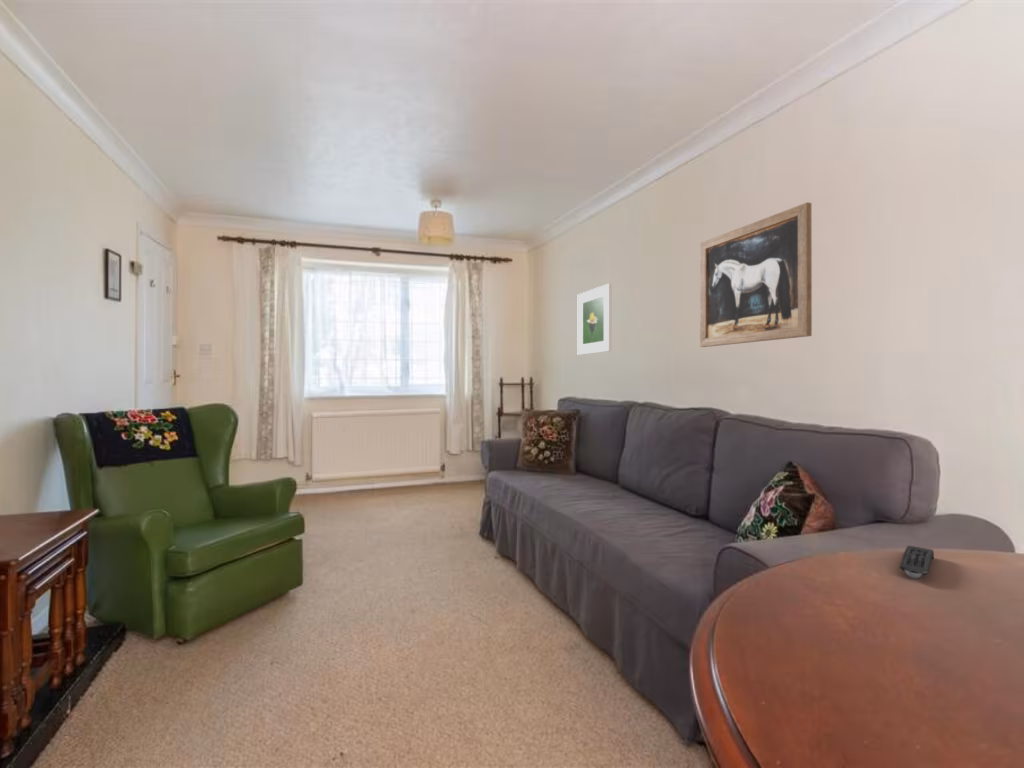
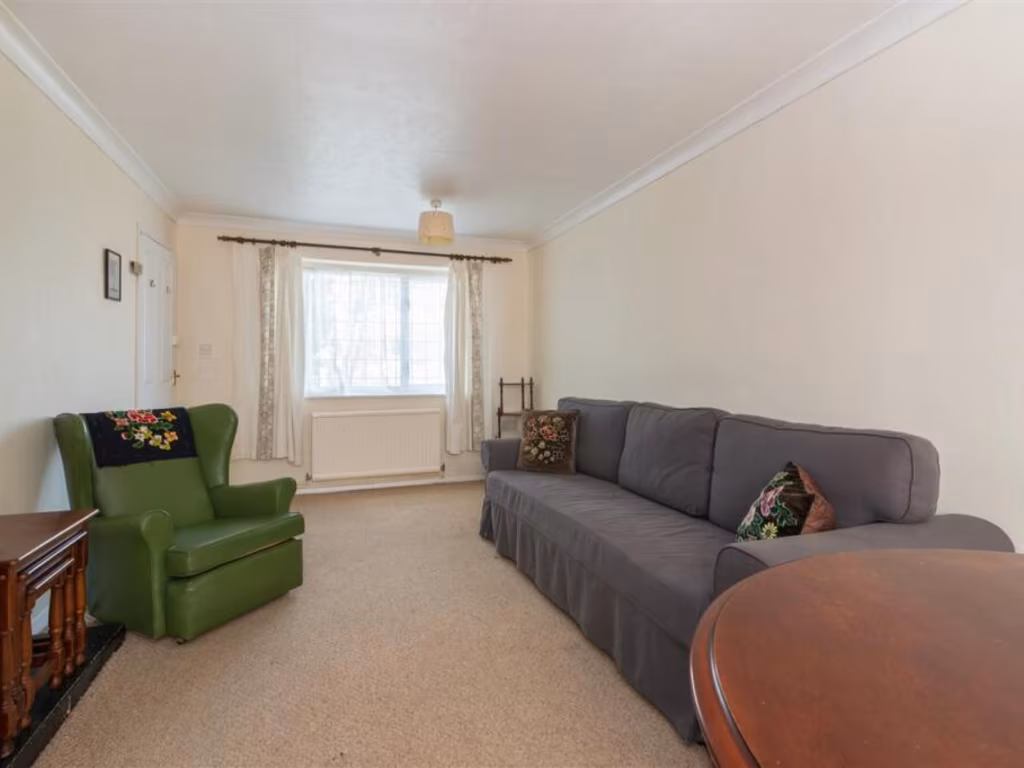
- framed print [577,283,612,356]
- remote control [899,545,935,579]
- wall art [699,201,813,348]
